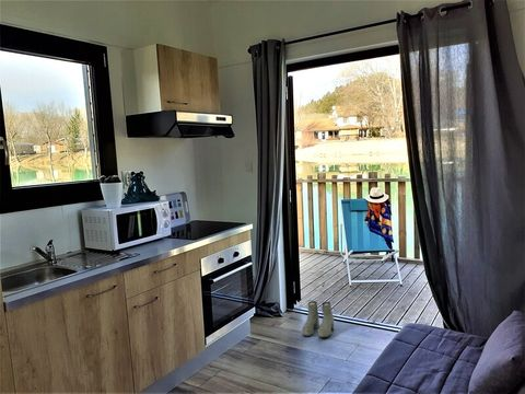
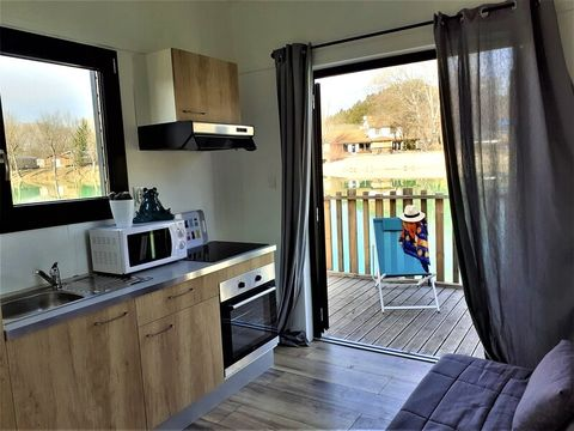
- boots [301,300,335,338]
